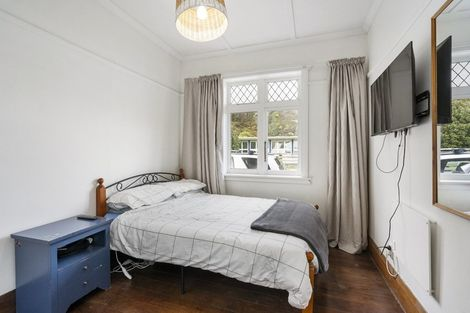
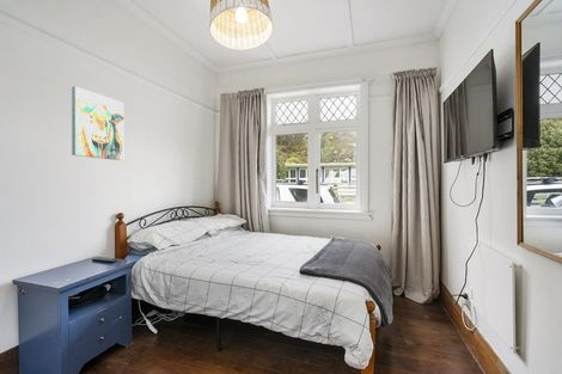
+ wall art [71,85,124,161]
